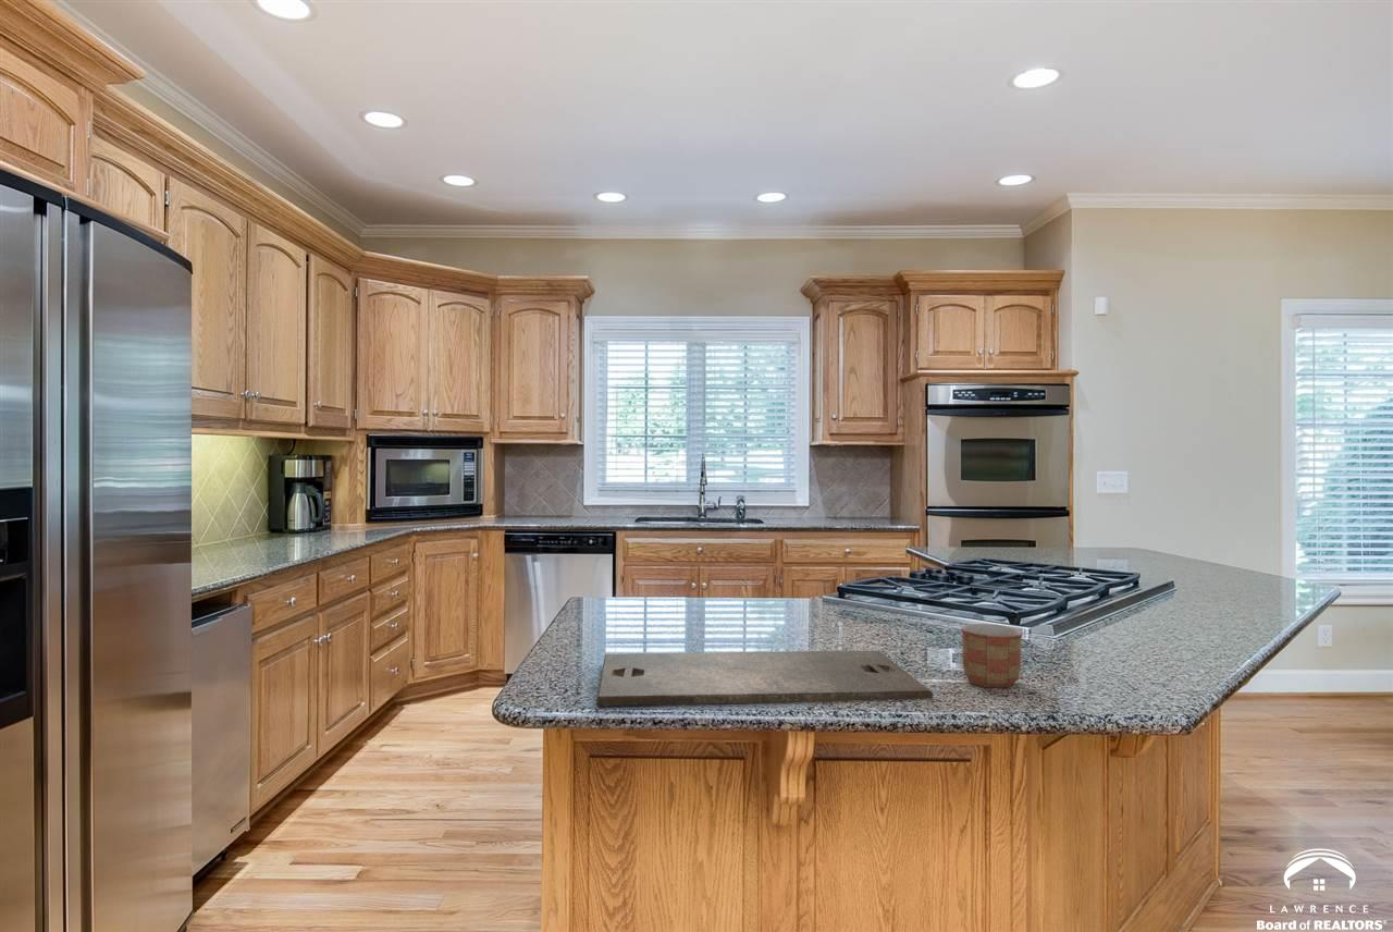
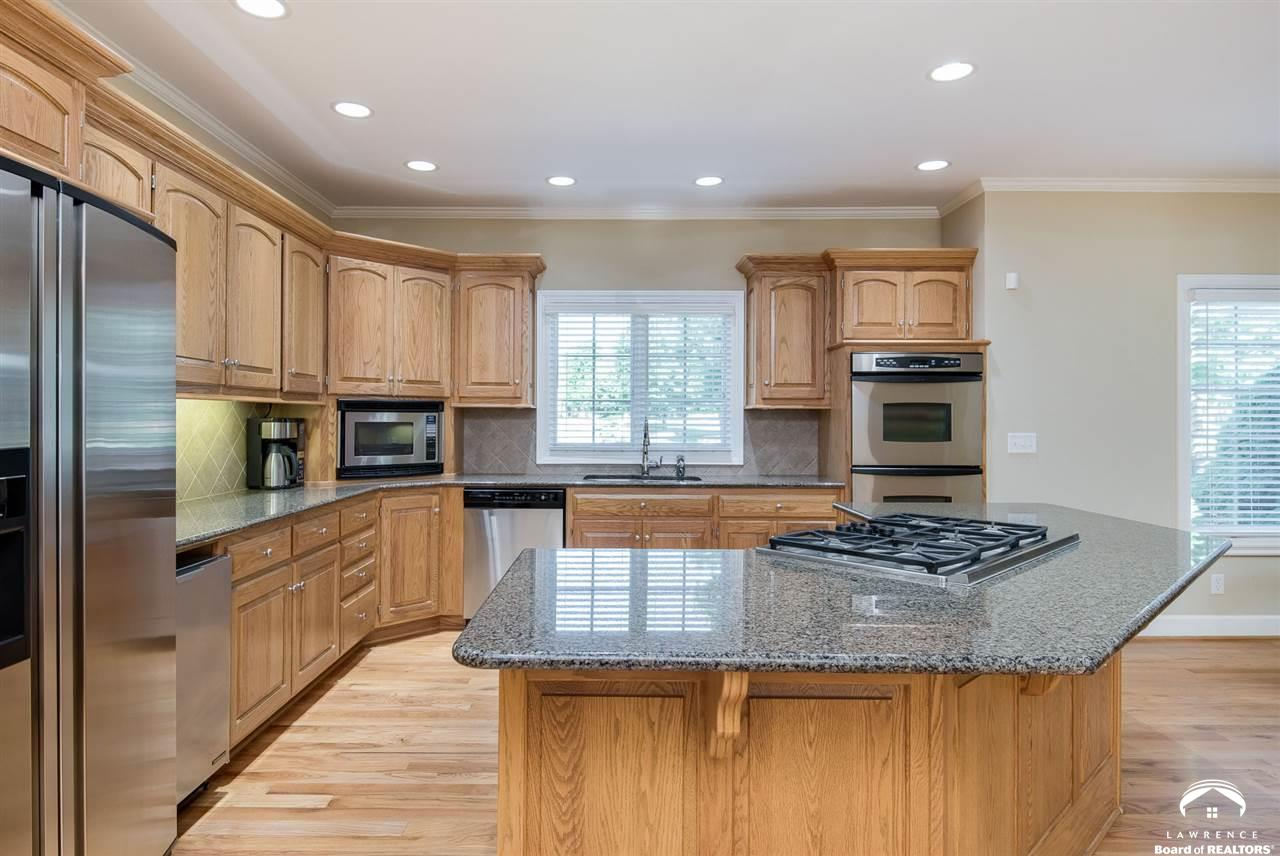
- cutting board [596,649,934,707]
- mug [961,623,1023,688]
